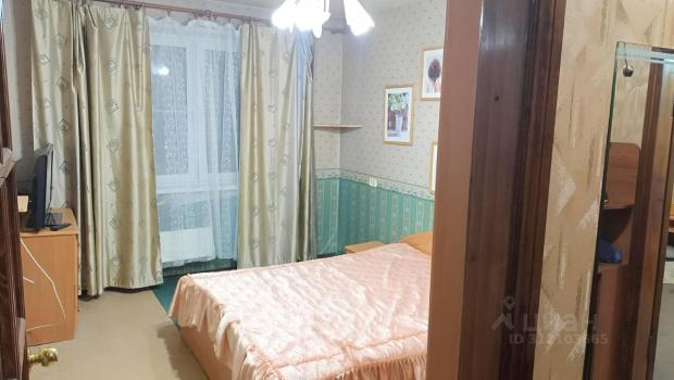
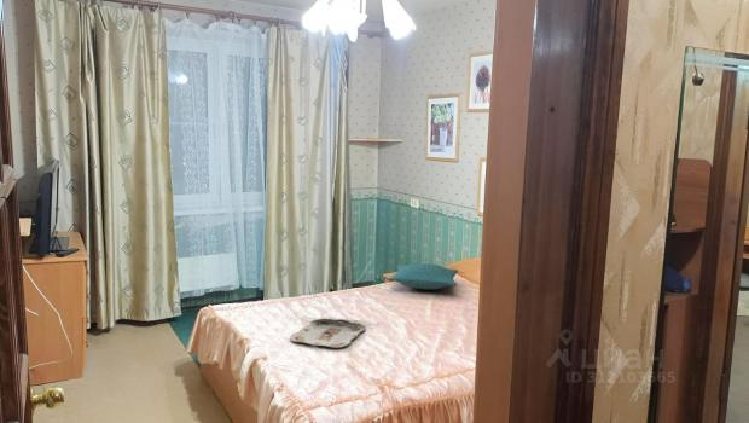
+ serving tray [289,318,367,349]
+ pillow [388,262,459,291]
